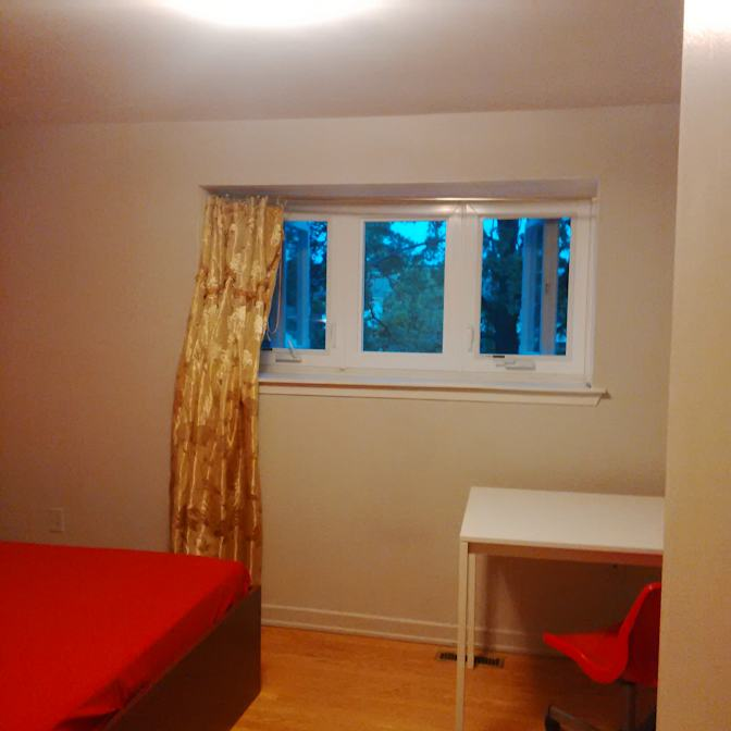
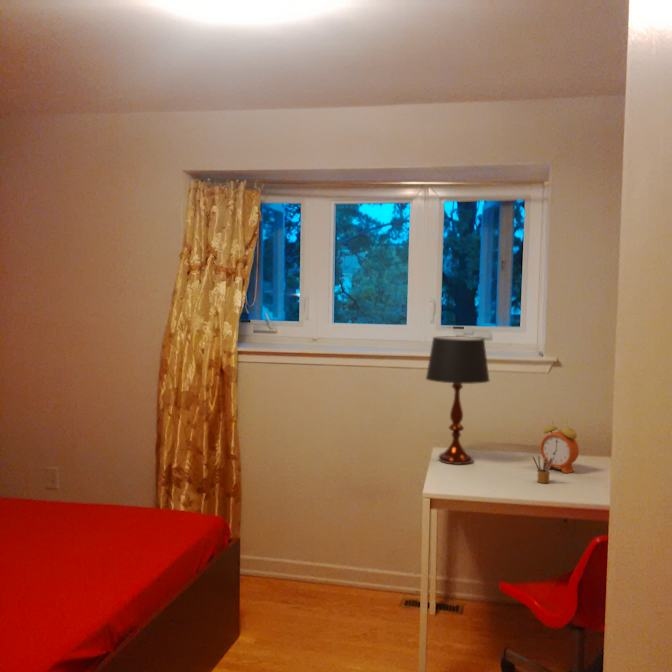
+ pencil box [531,454,554,484]
+ alarm clock [539,417,580,474]
+ table lamp [425,336,491,465]
